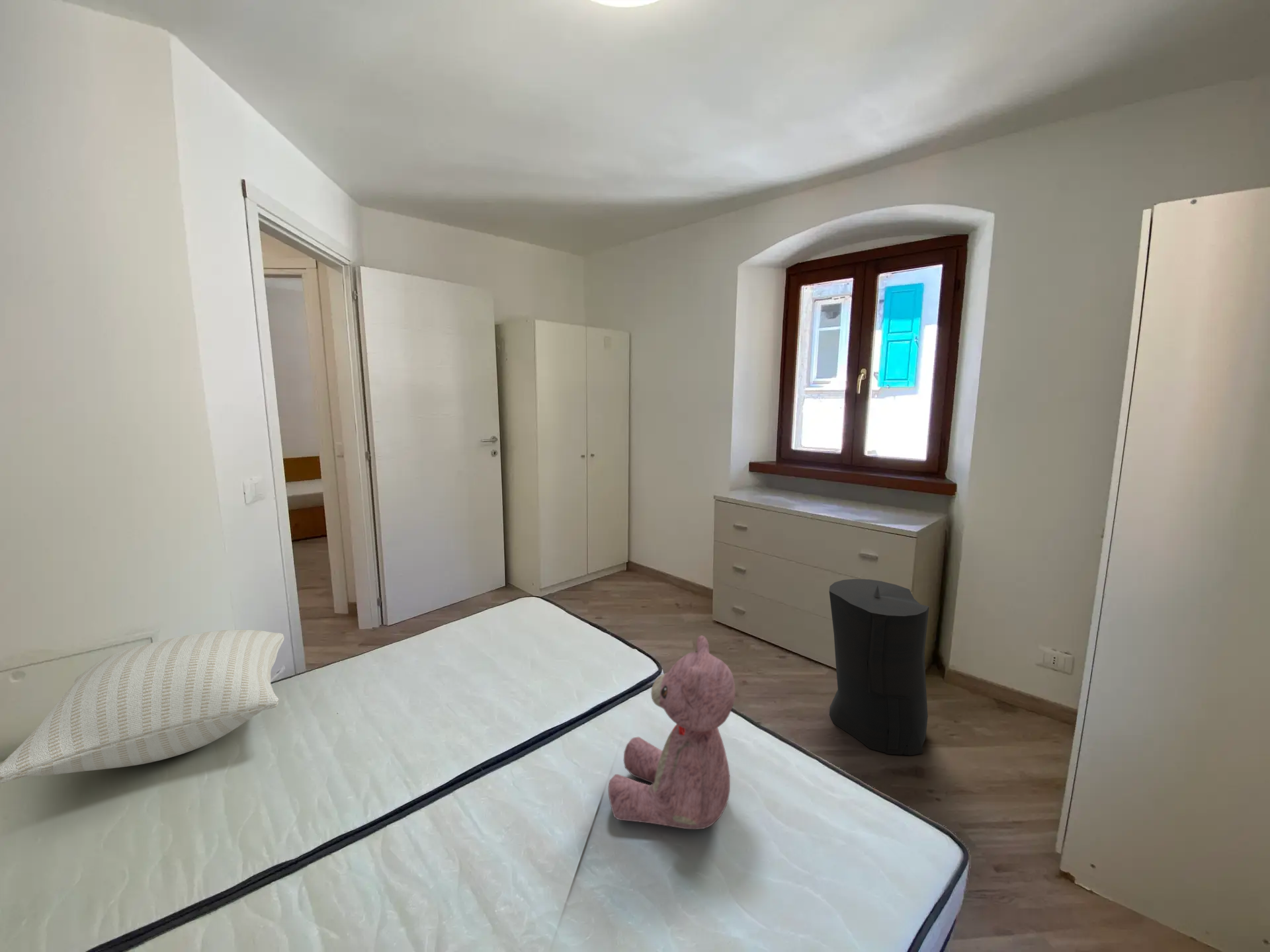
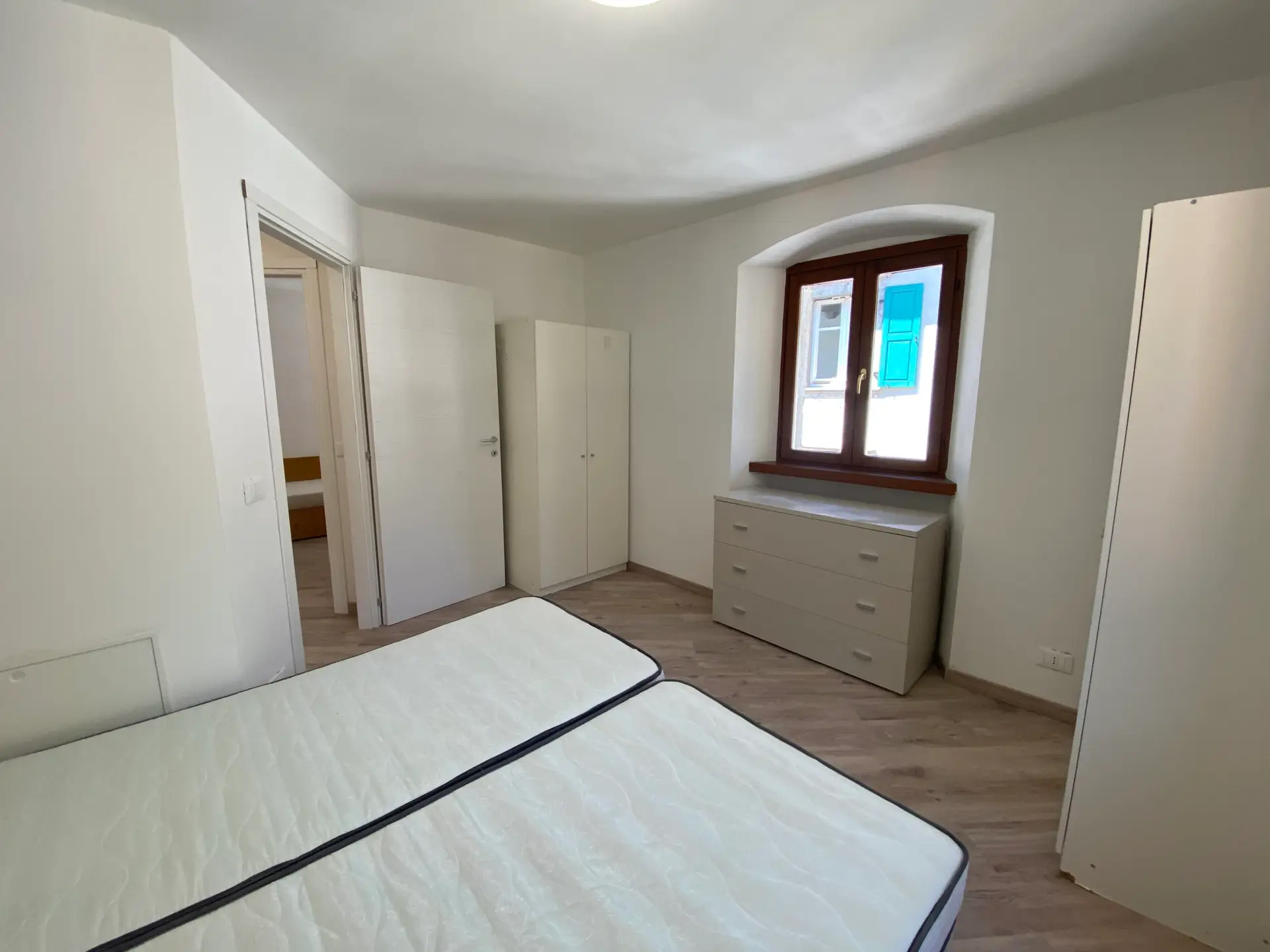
- teddy bear [607,635,736,830]
- pillow [0,629,285,785]
- trash can [829,578,930,756]
